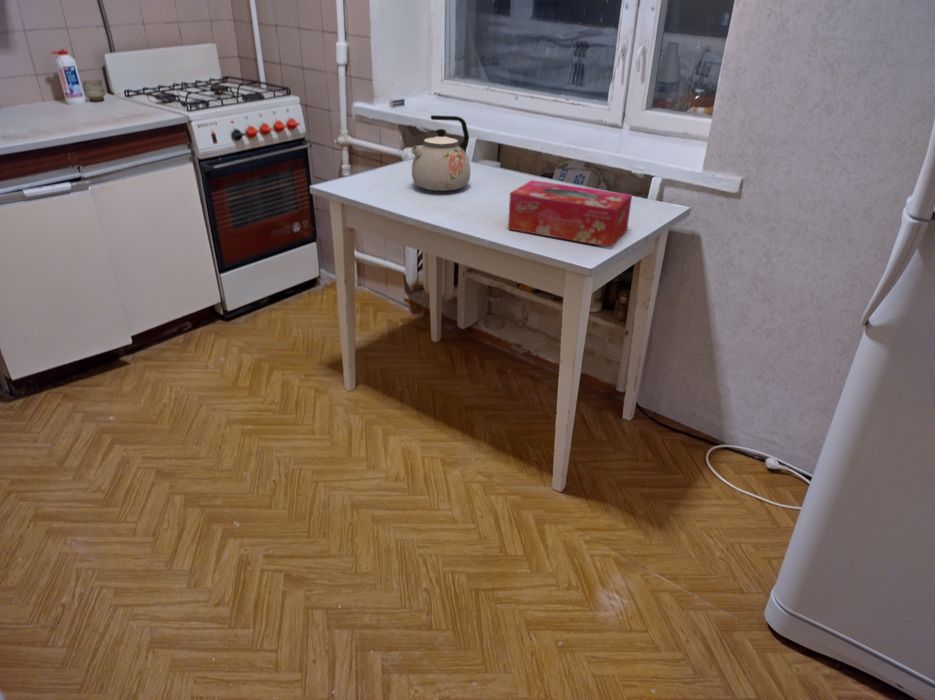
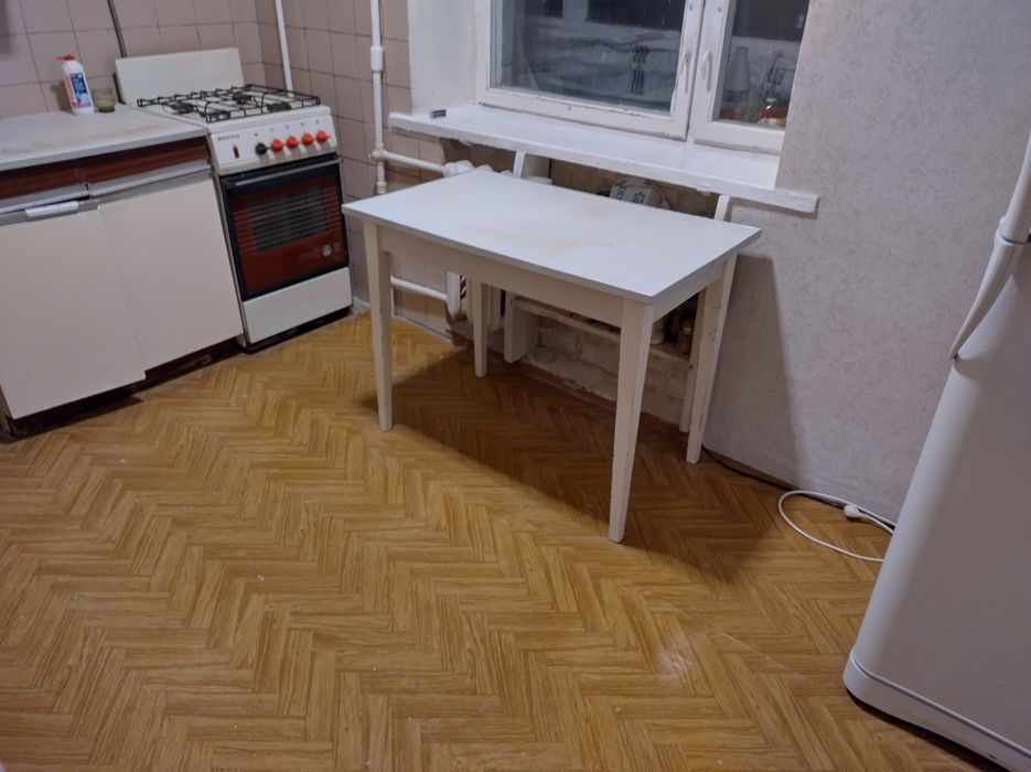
- kettle [410,114,471,192]
- tissue box [507,179,633,248]
